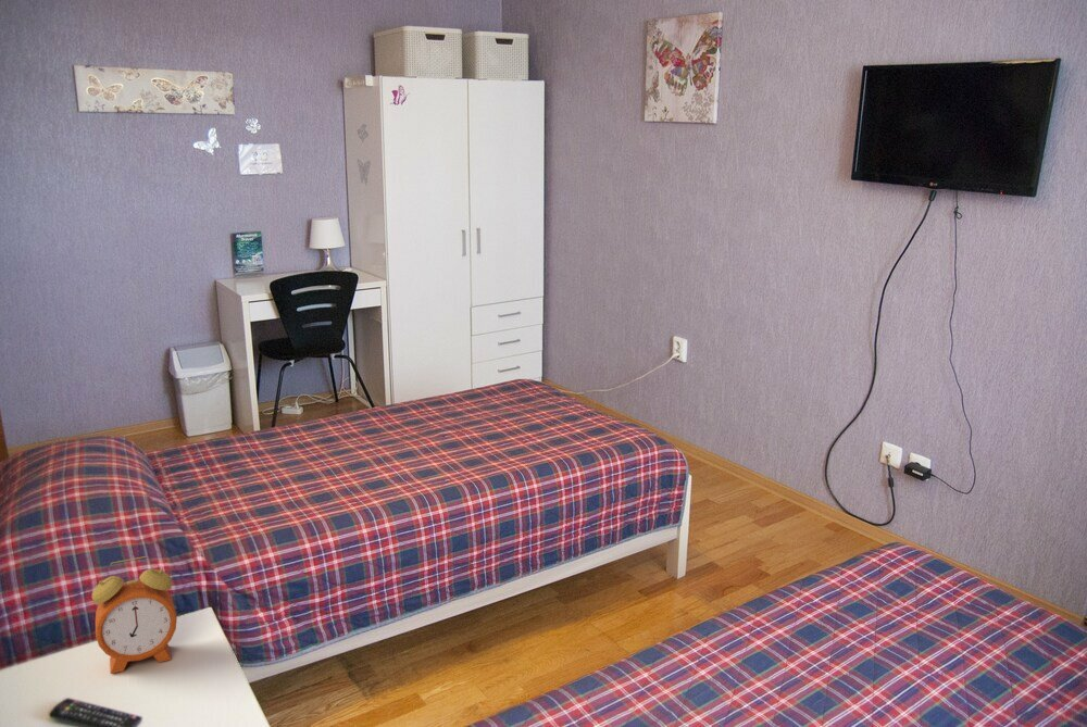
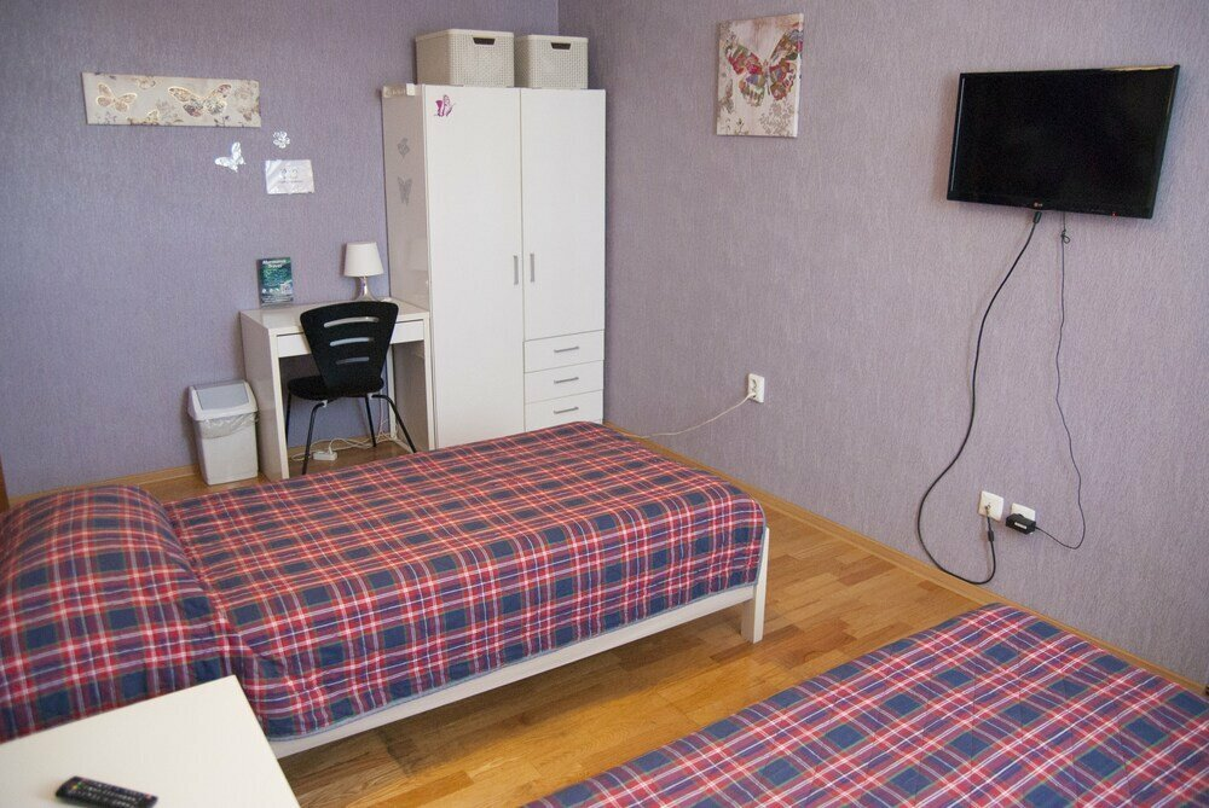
- alarm clock [91,555,178,675]
